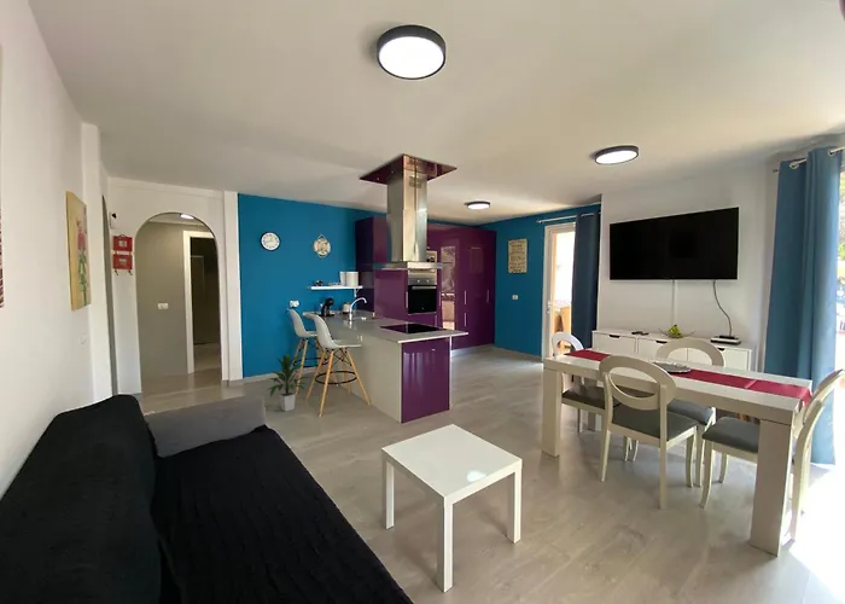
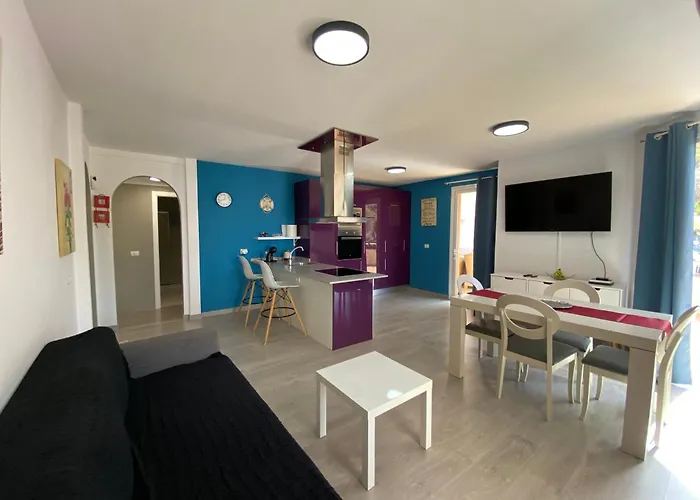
- indoor plant [264,353,311,413]
